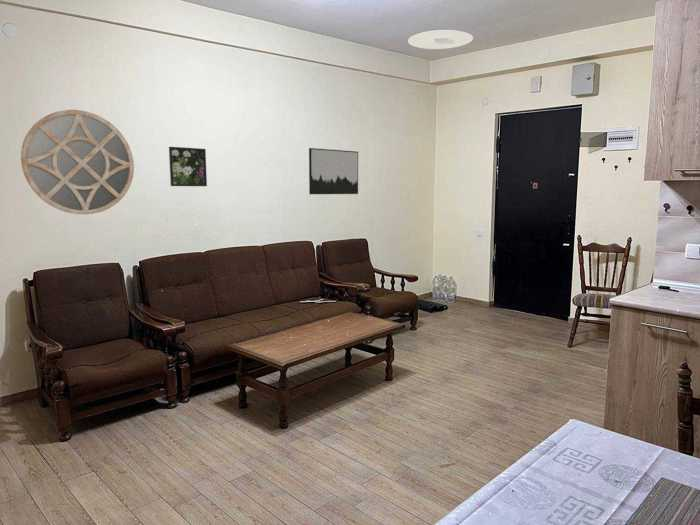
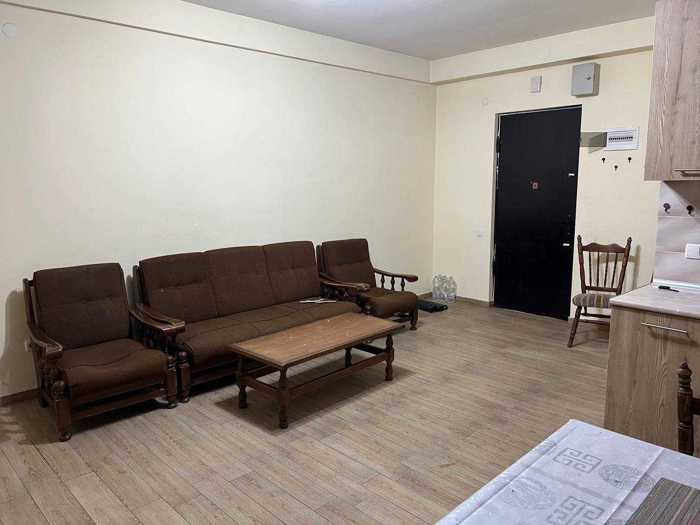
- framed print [168,146,208,187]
- home mirror [20,109,135,215]
- ceiling light [407,29,474,50]
- wall art [308,147,359,195]
